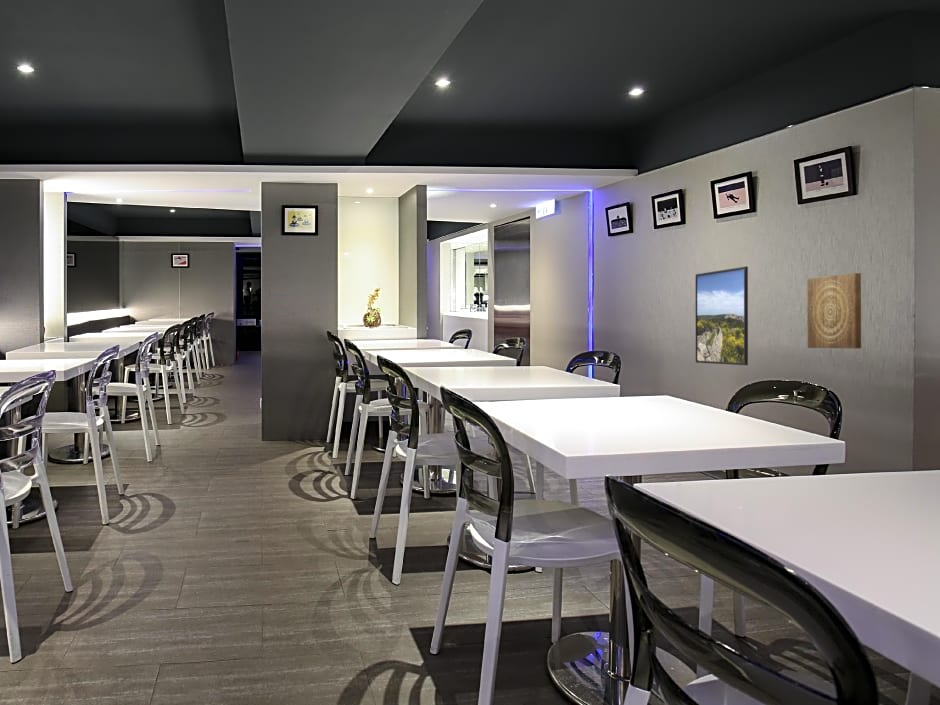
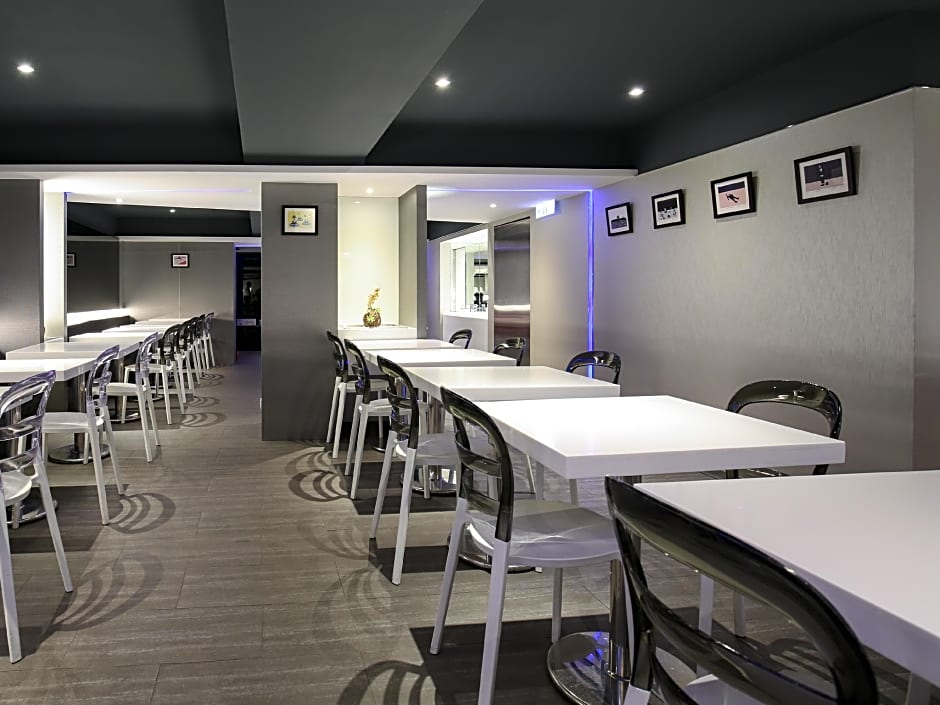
- wall art [806,272,862,350]
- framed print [694,266,749,366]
